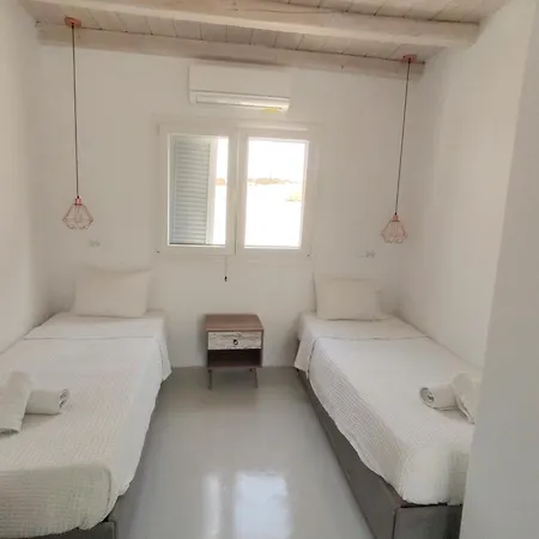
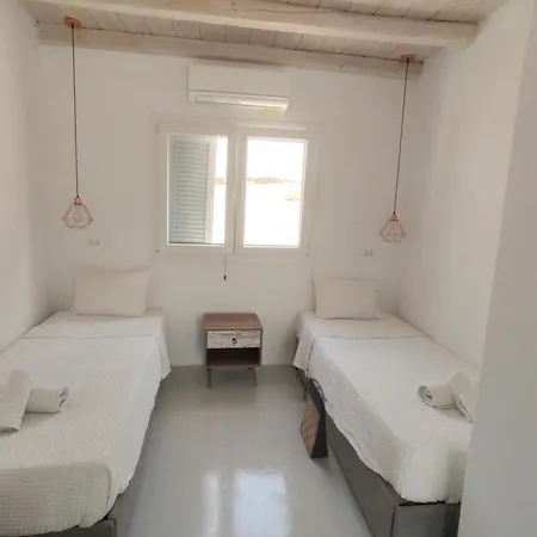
+ bag [298,376,331,459]
